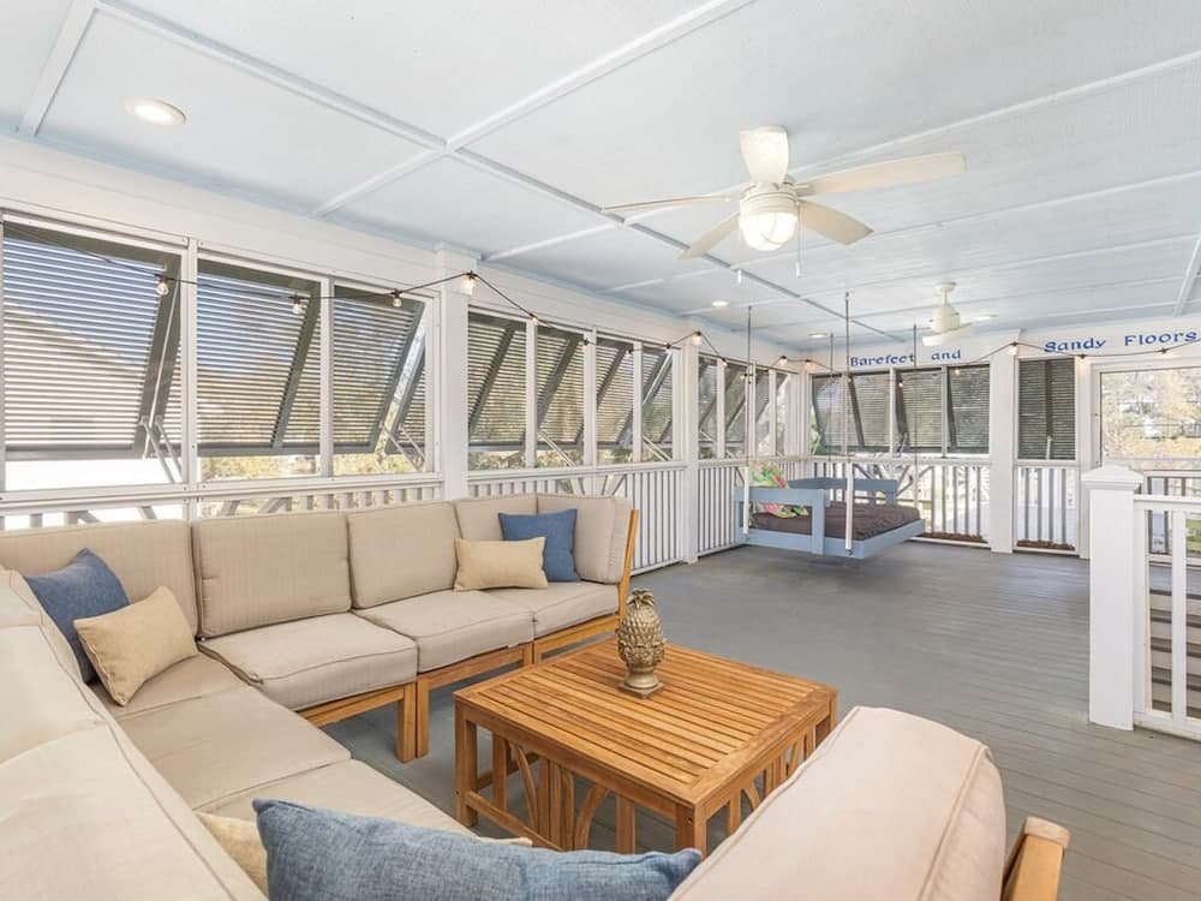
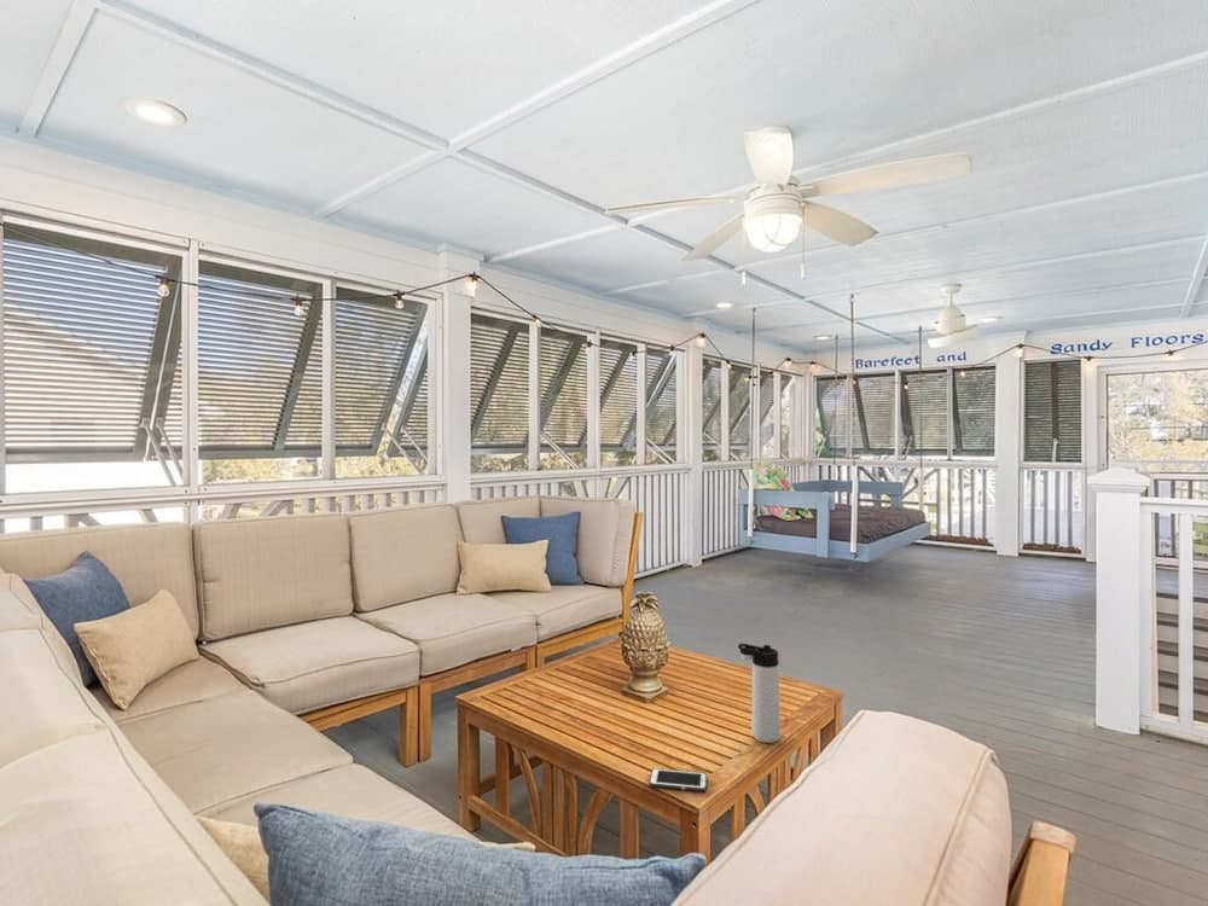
+ thermos bottle [737,643,782,744]
+ cell phone [647,767,708,792]
